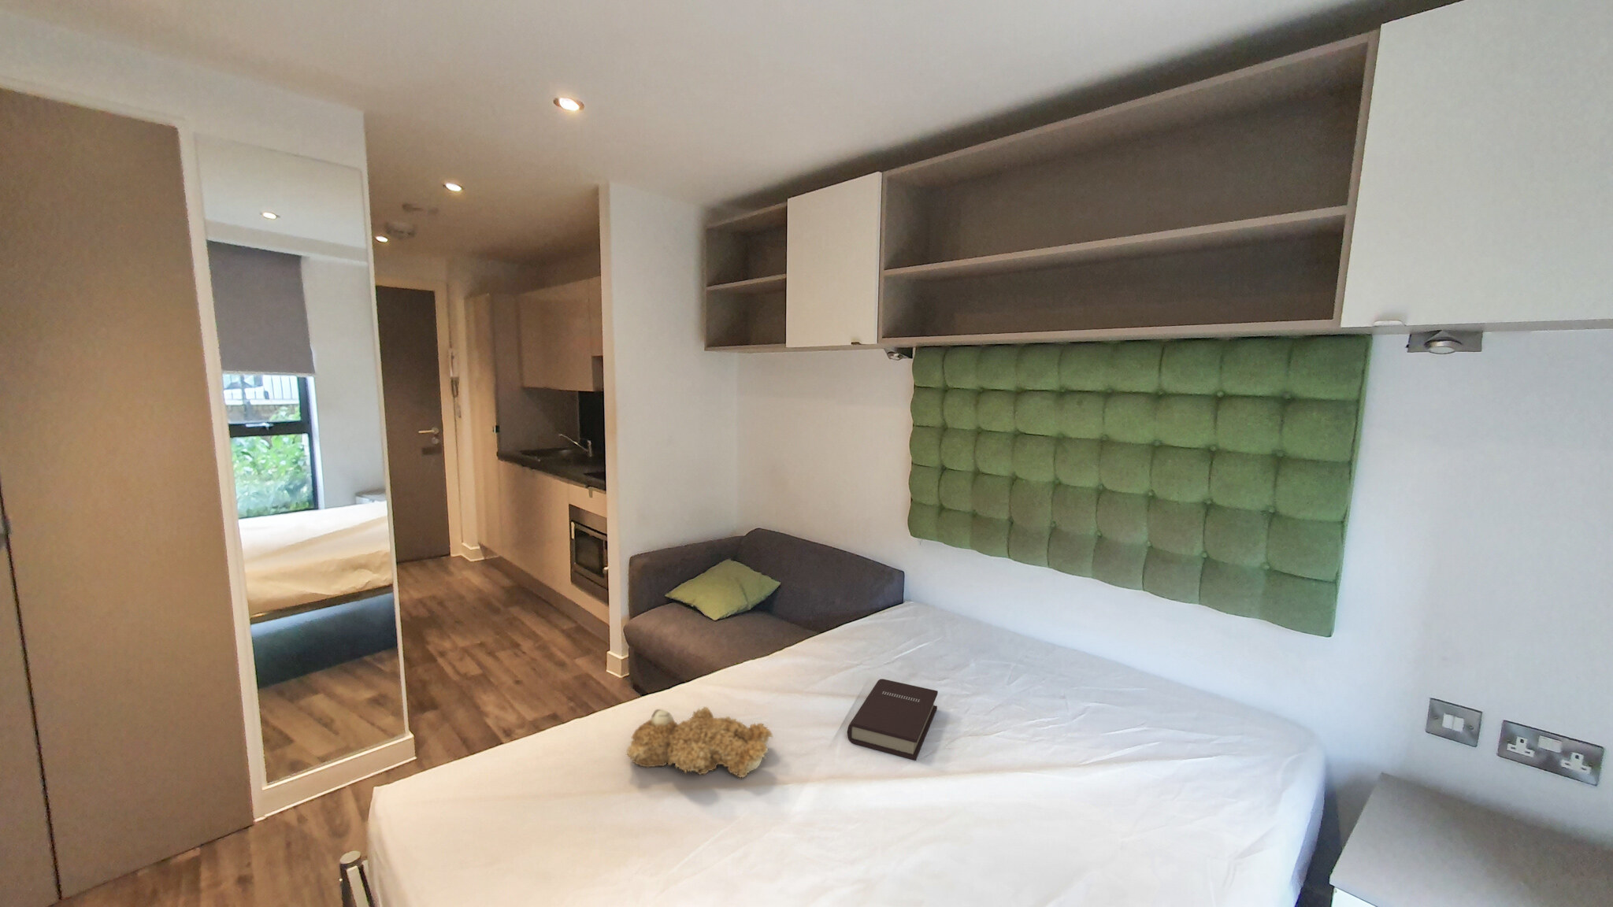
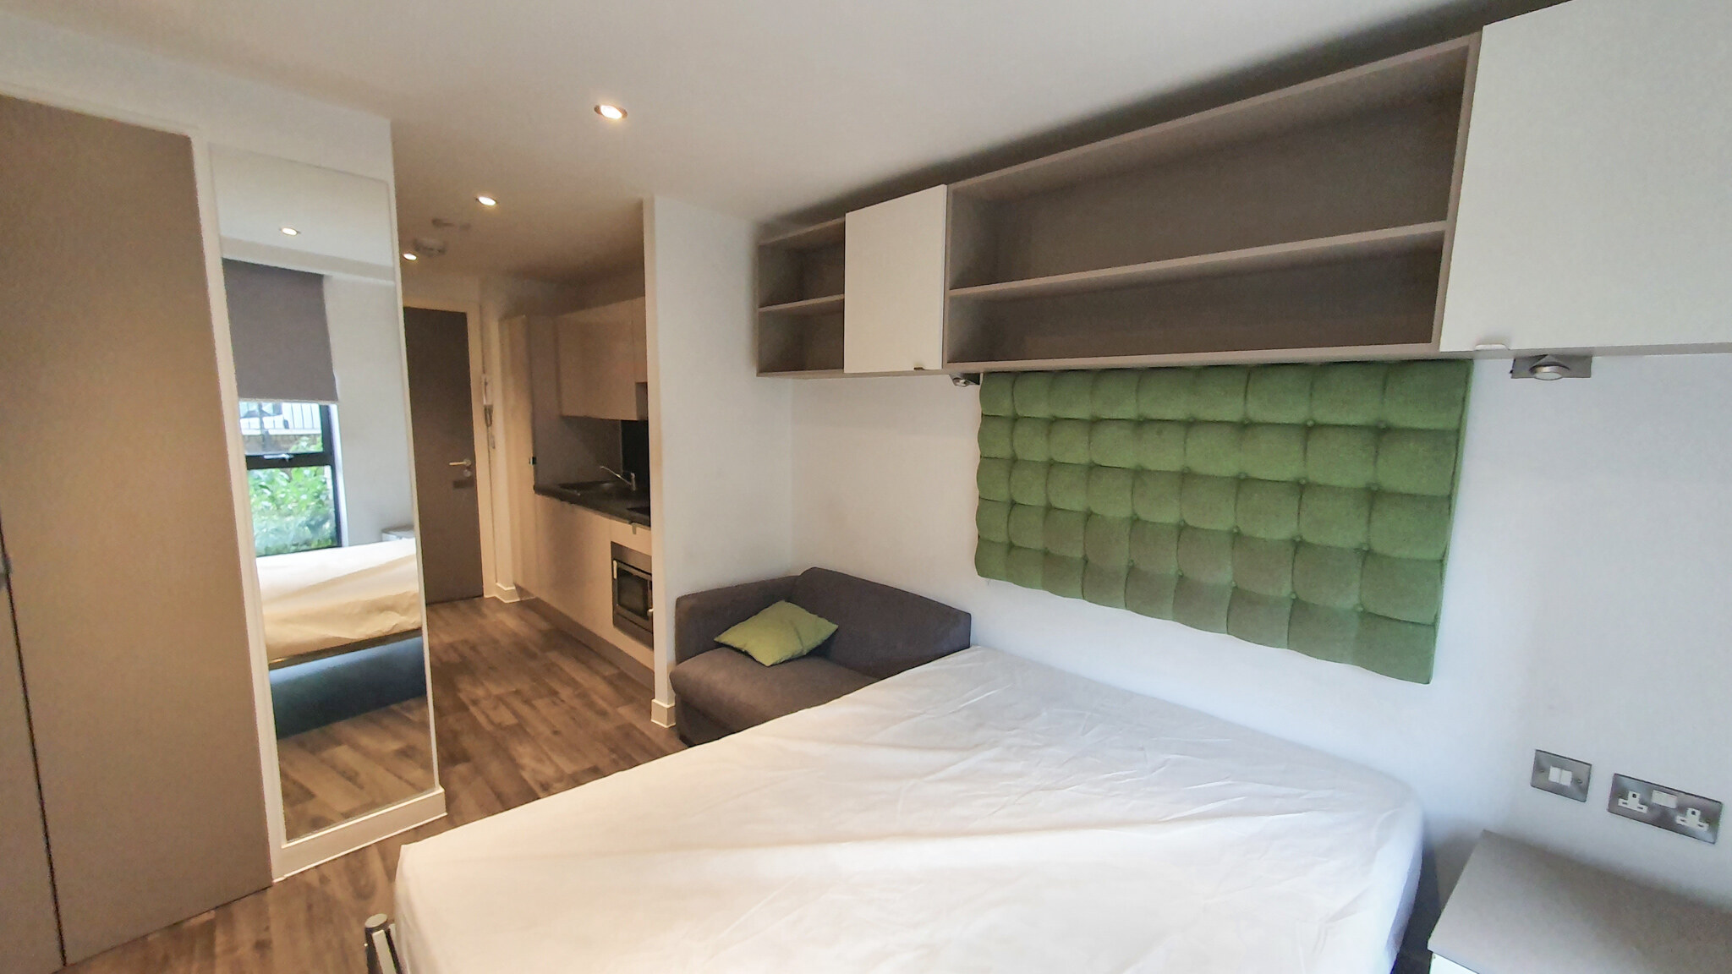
- book [846,678,938,761]
- teddy bear [625,705,773,780]
